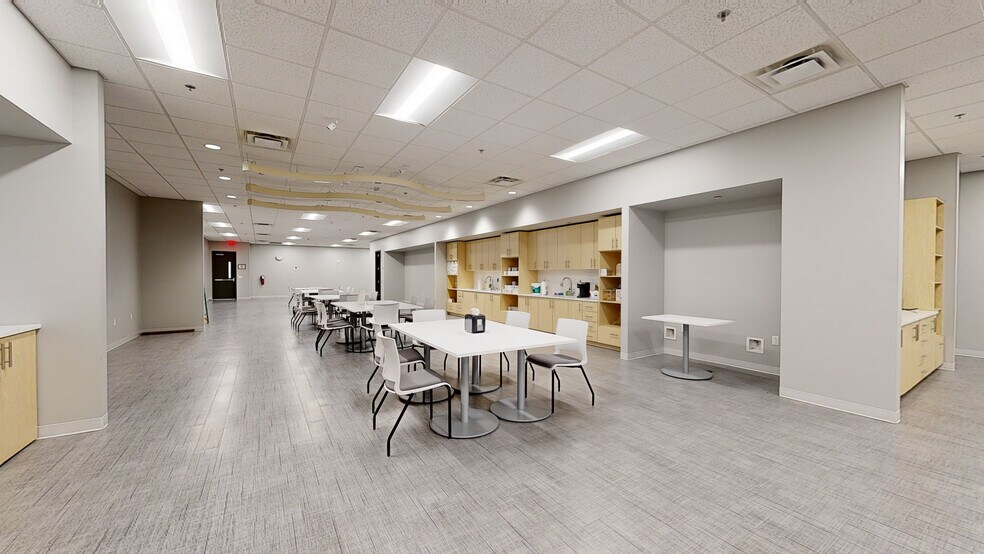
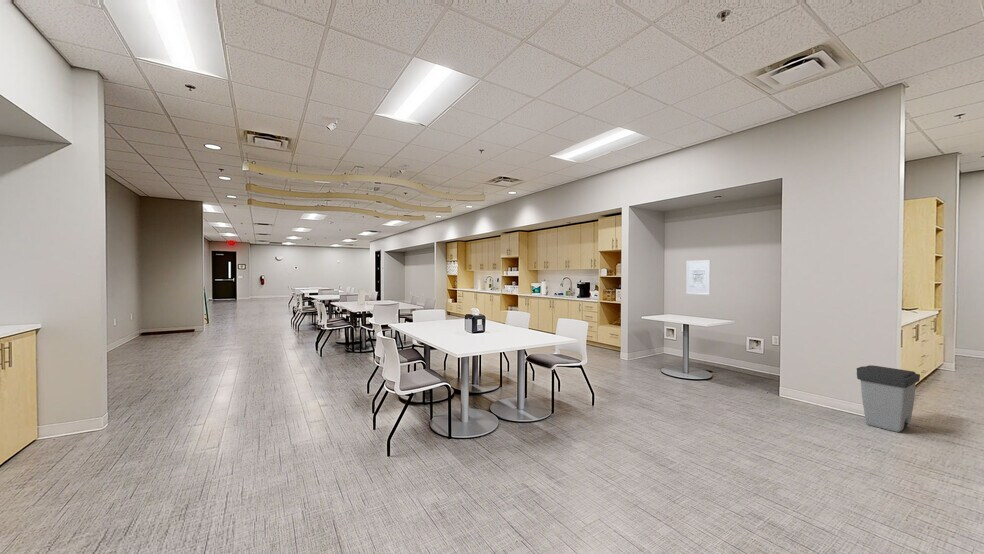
+ wall art [685,259,711,296]
+ trash can [856,364,921,433]
